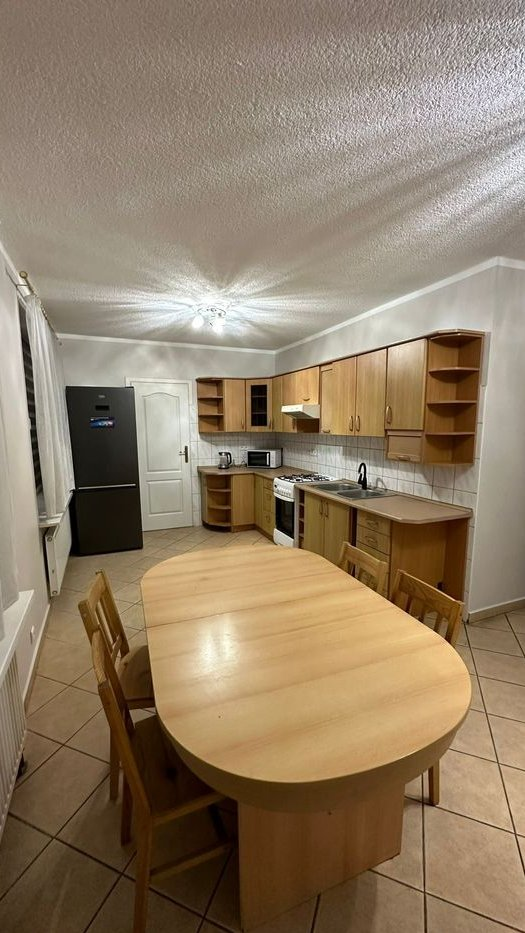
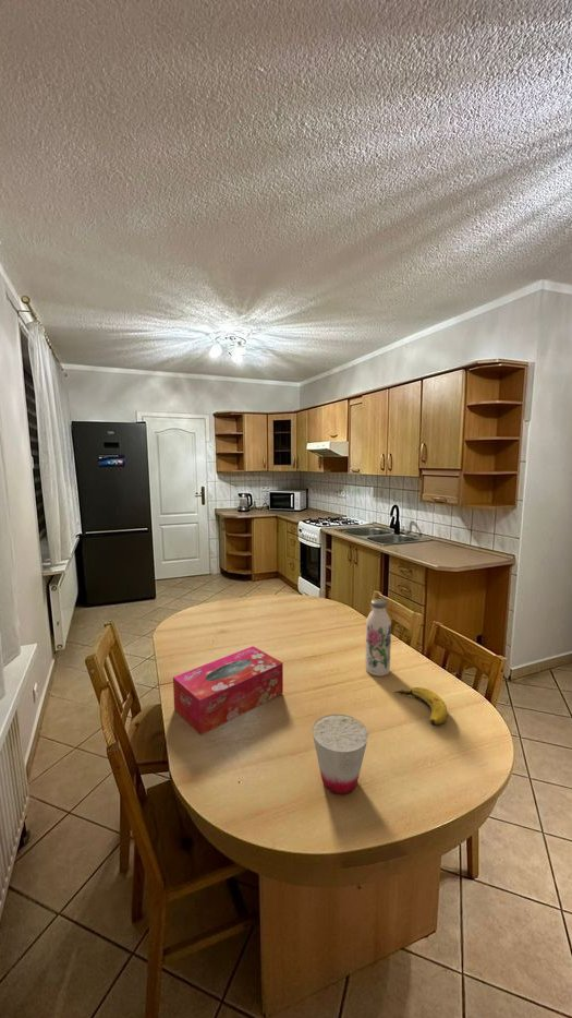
+ tissue box [172,645,284,736]
+ banana [393,686,448,727]
+ water bottle [364,598,392,678]
+ cup [312,714,369,795]
